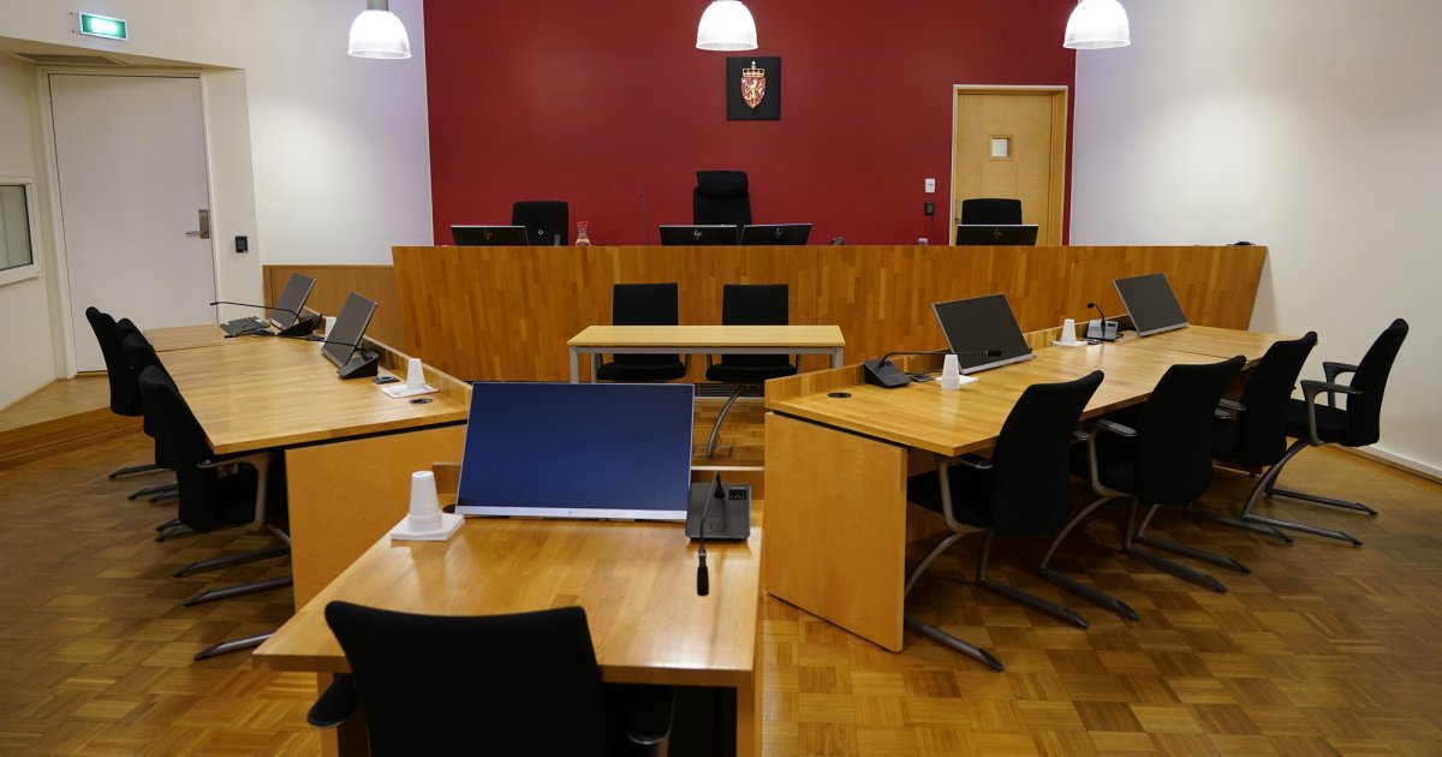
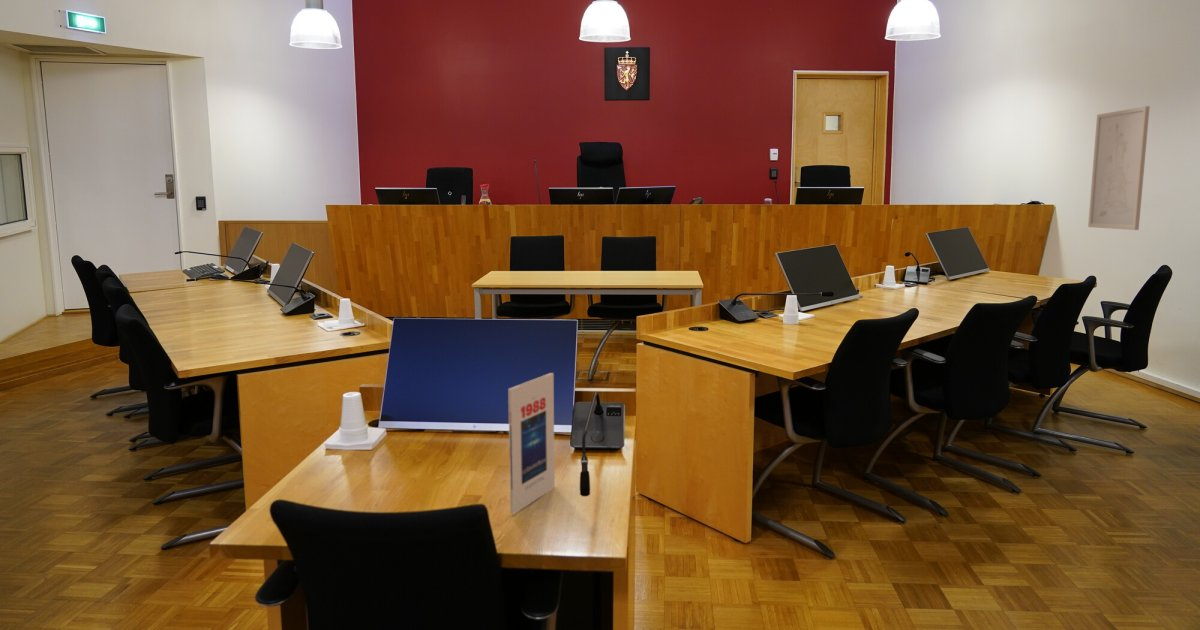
+ wall art [1087,105,1151,231]
+ book [507,372,556,515]
